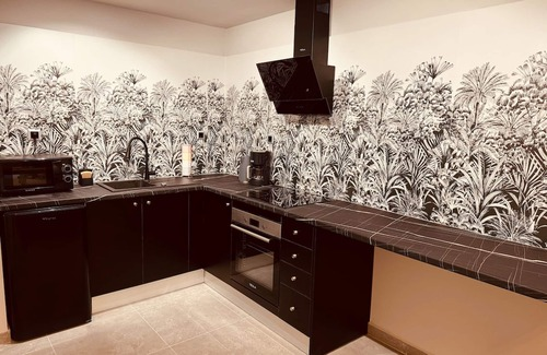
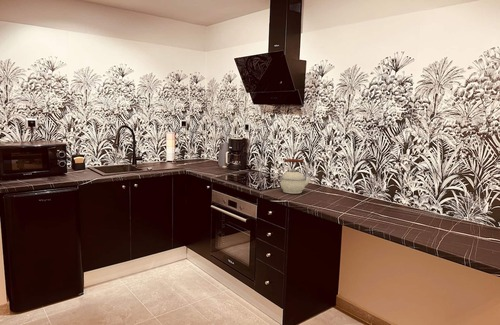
+ kettle [278,158,312,195]
